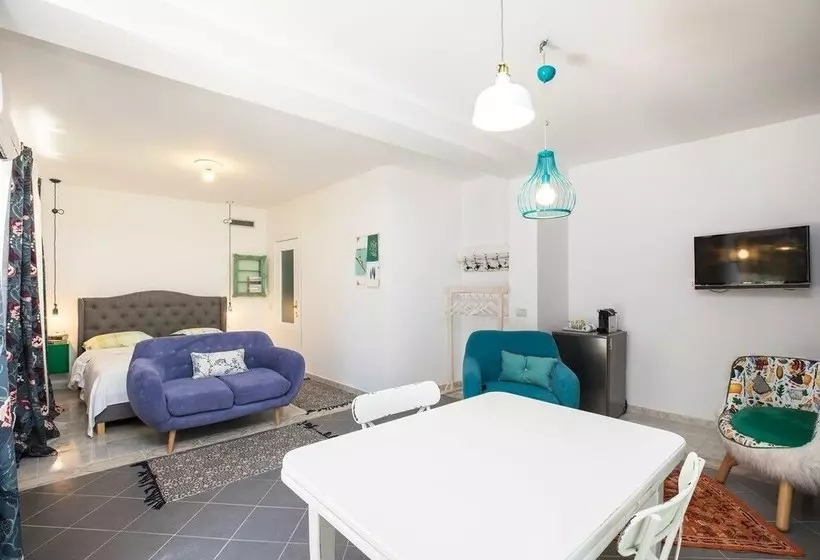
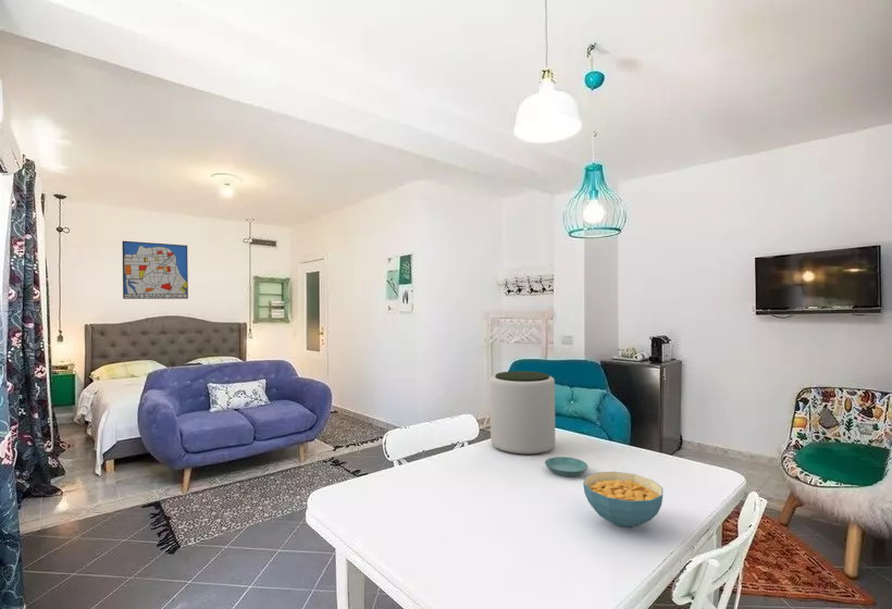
+ cereal bowl [582,471,664,529]
+ wall art [122,240,189,300]
+ saucer [544,456,590,477]
+ plant pot [490,370,556,456]
